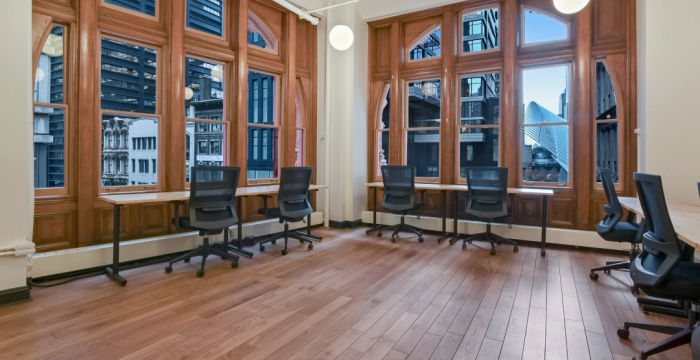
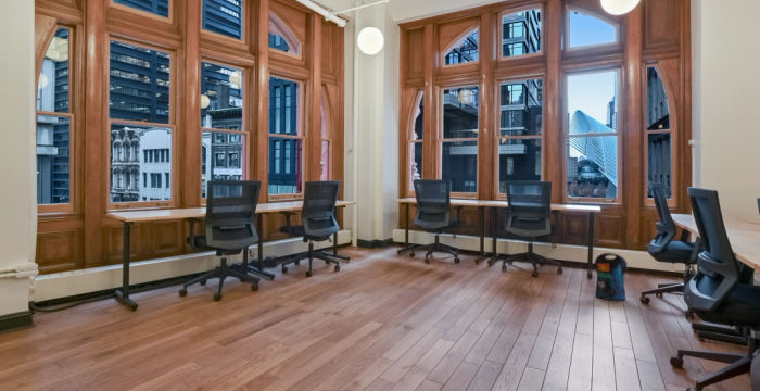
+ pouch [594,252,629,301]
